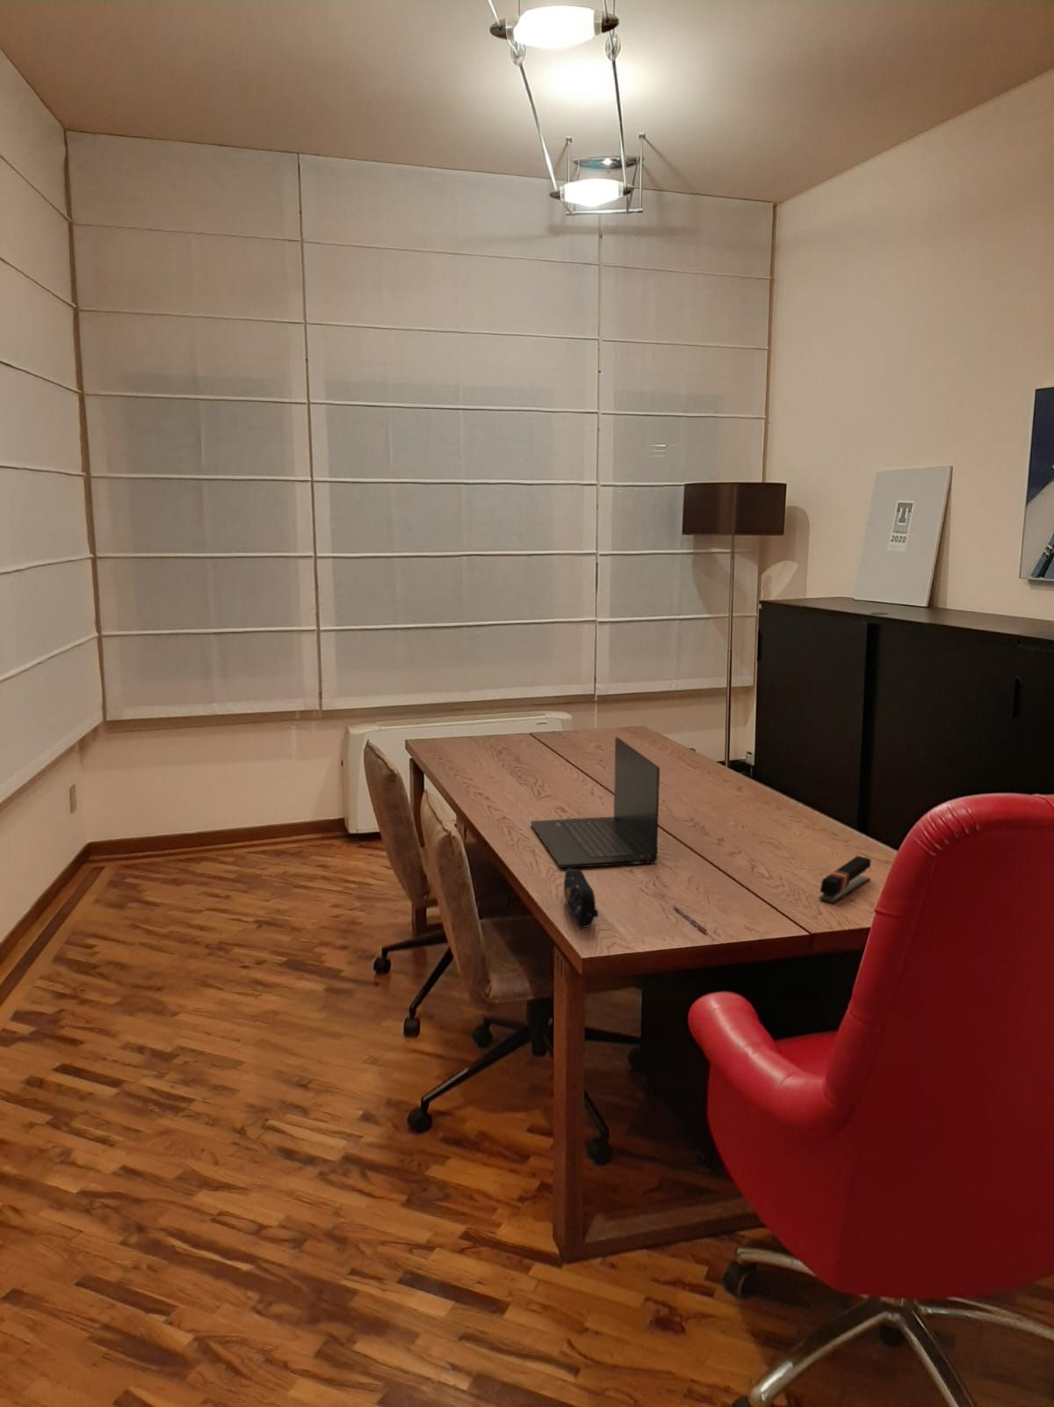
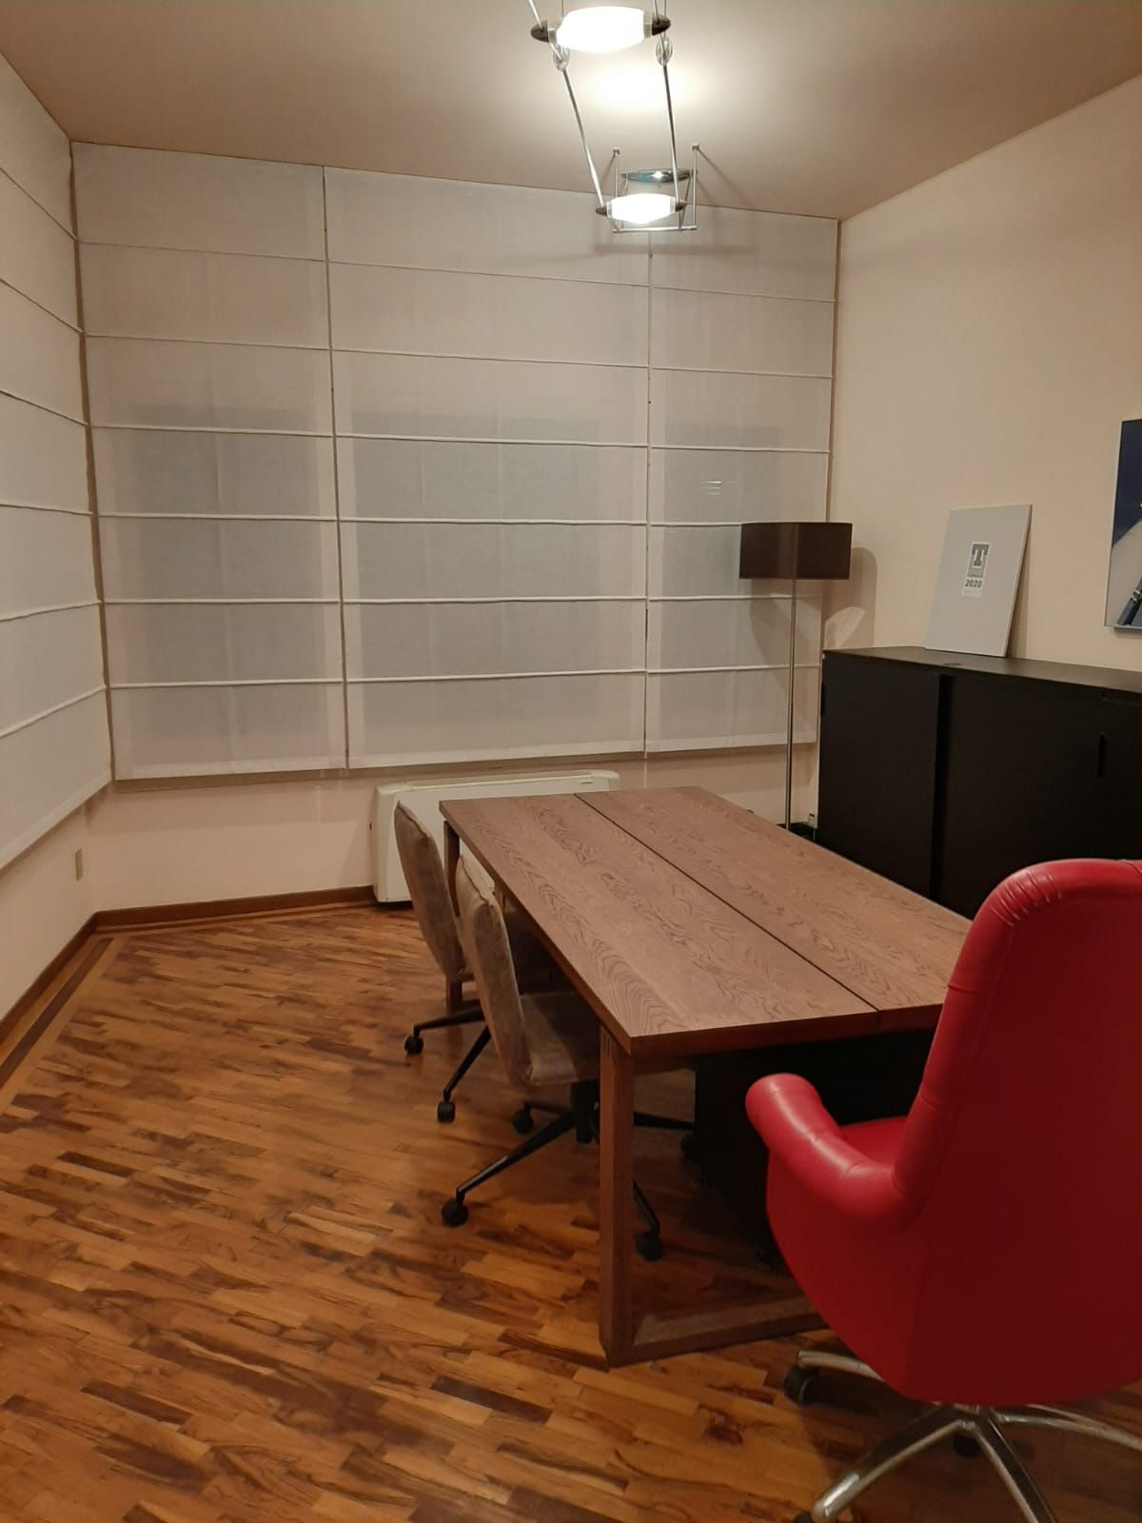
- laptop [529,736,661,869]
- stapler [818,855,872,904]
- pencil case [564,867,599,930]
- pen [671,905,707,933]
